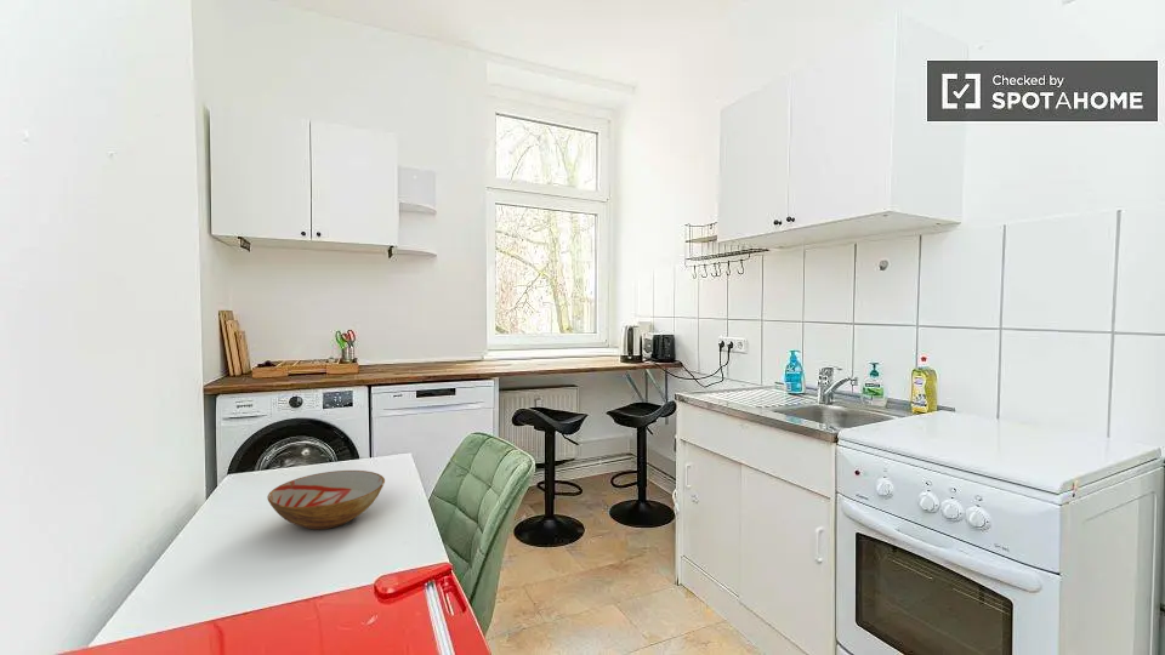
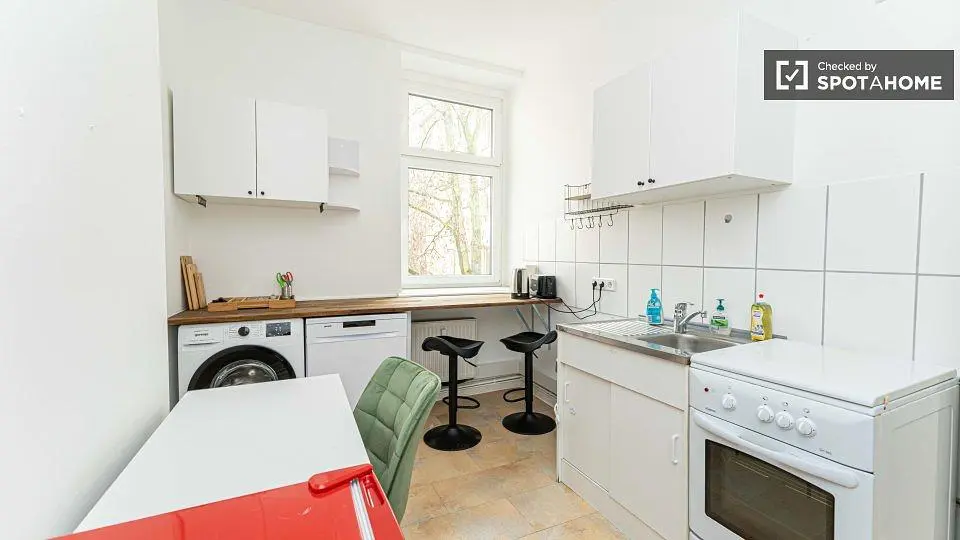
- bowl [266,469,386,530]
